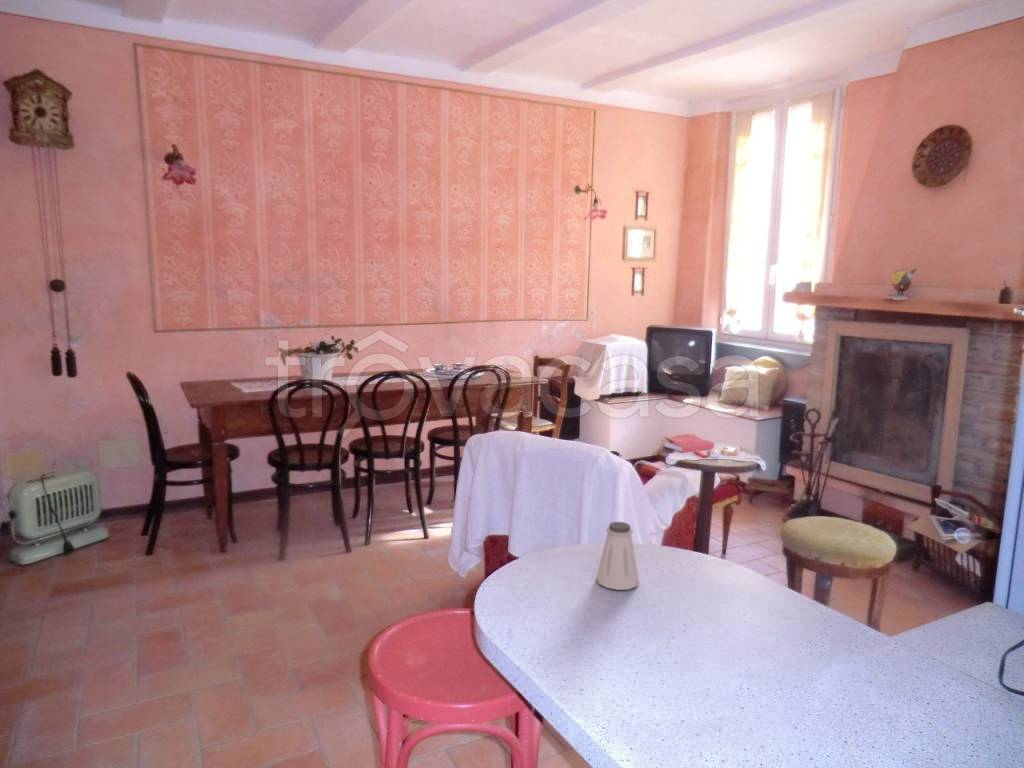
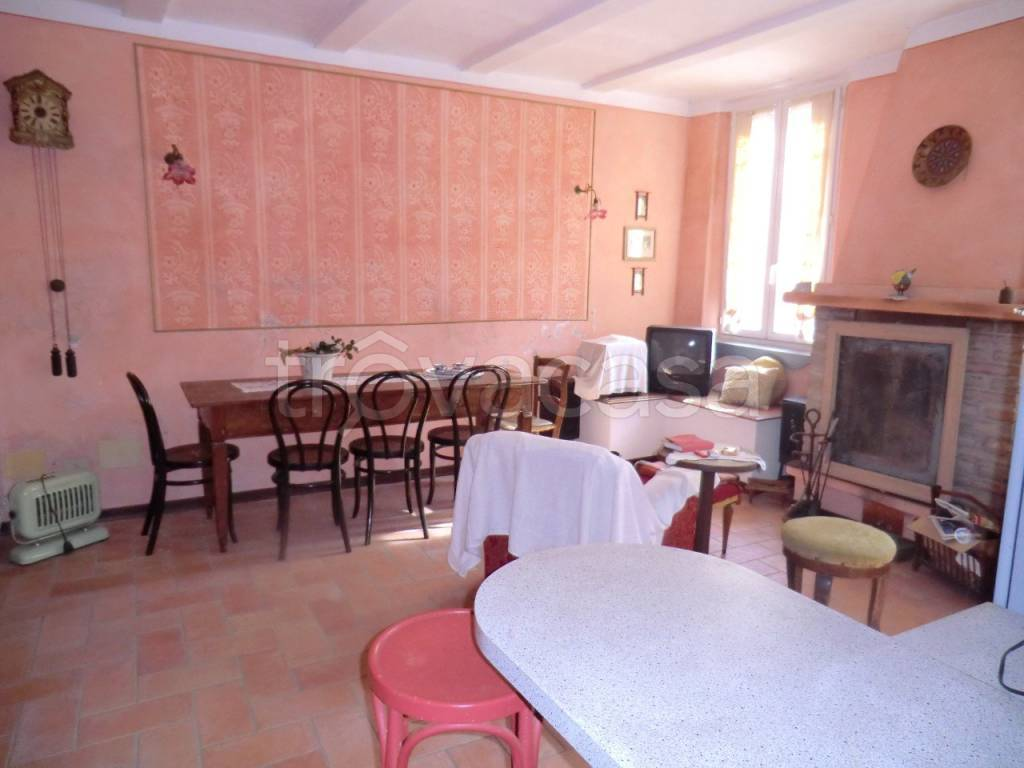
- saltshaker [595,521,640,591]
